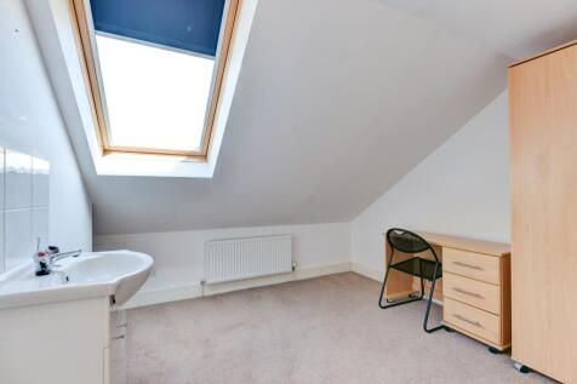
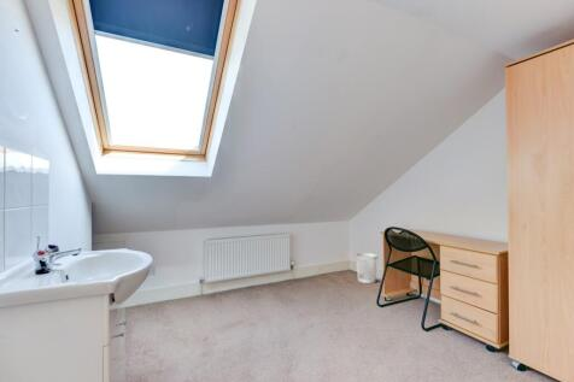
+ wastebasket [355,252,379,284]
